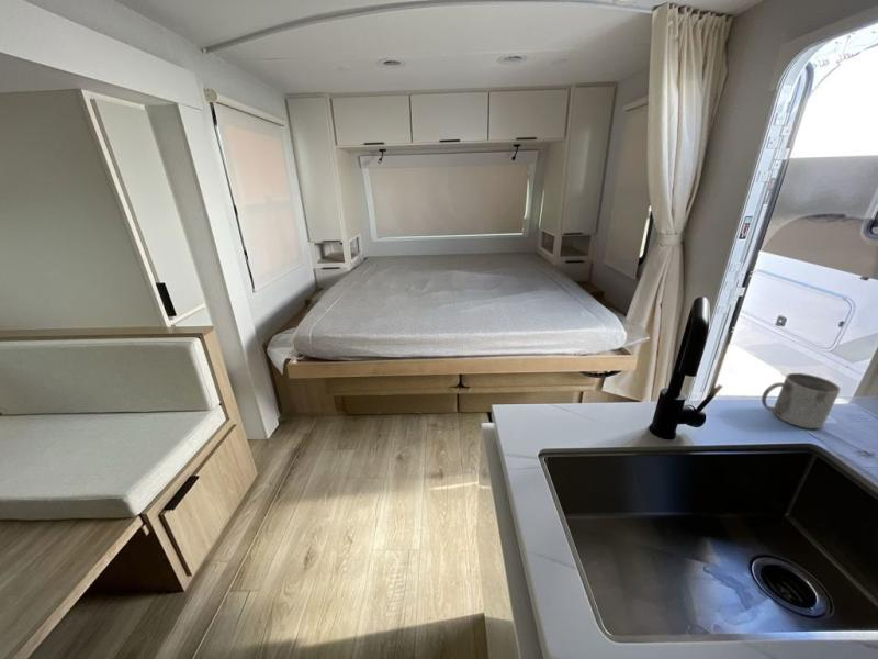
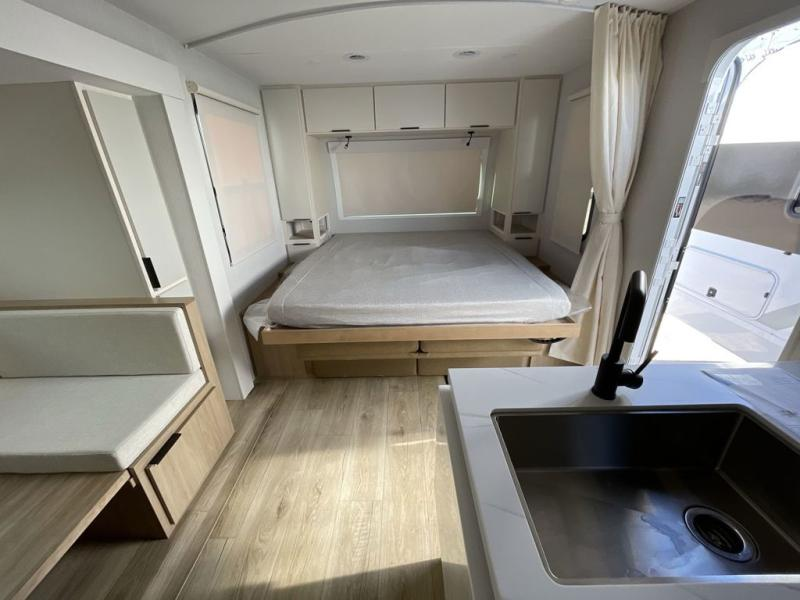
- mug [761,372,842,429]
